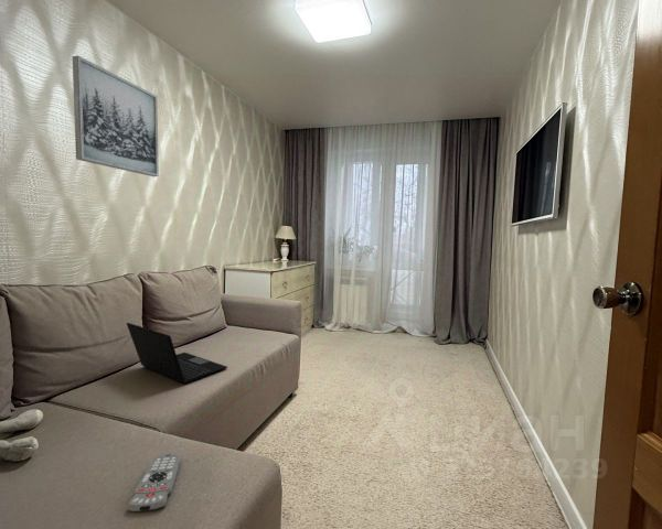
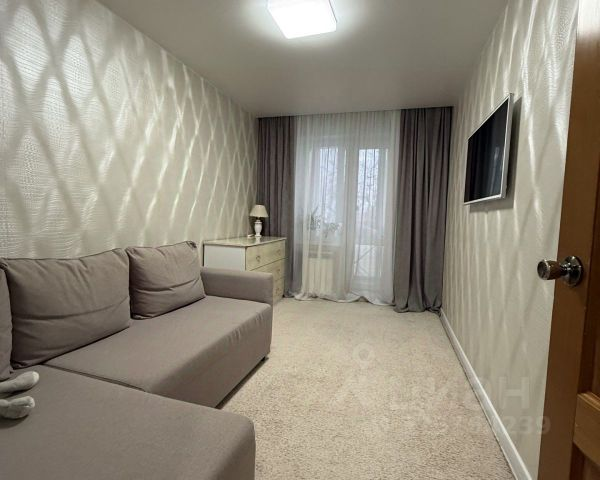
- laptop [126,322,228,385]
- remote control [126,453,182,514]
- wall art [71,54,160,177]
